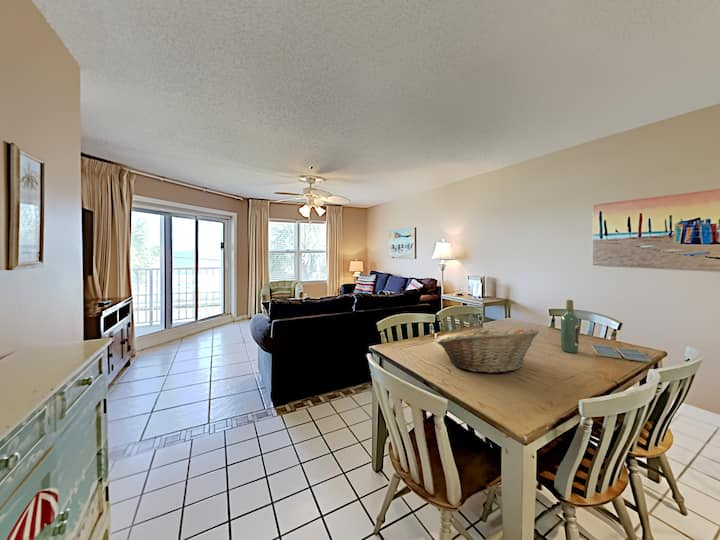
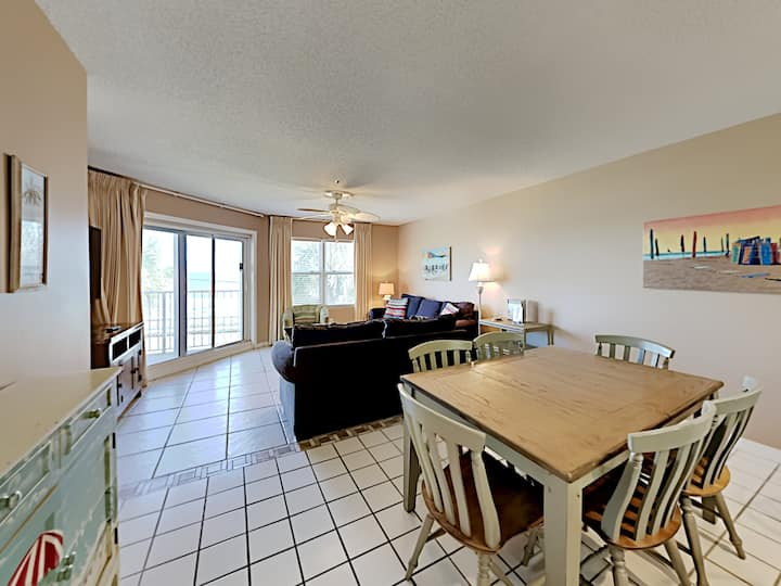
- fruit basket [437,326,540,374]
- drink coaster [590,344,652,363]
- wine bottle [560,299,580,354]
